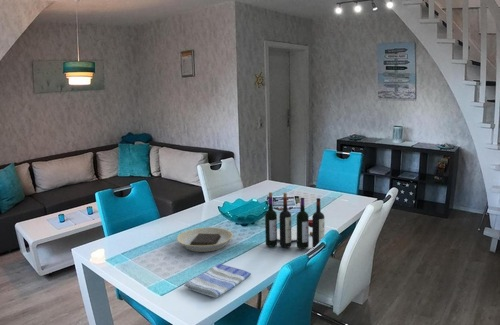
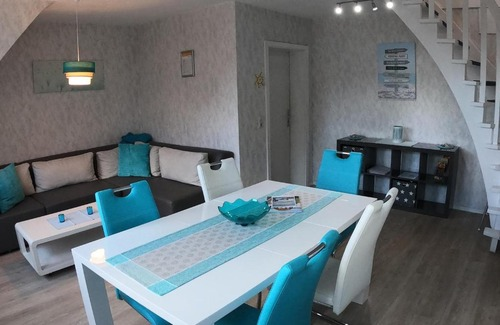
- wine bottle [264,191,326,250]
- dish towel [183,263,252,299]
- plate [176,226,234,253]
